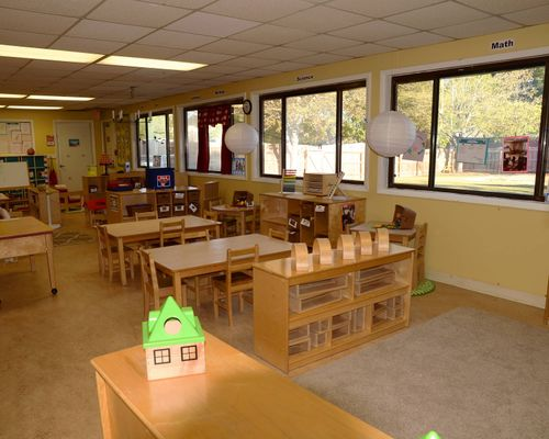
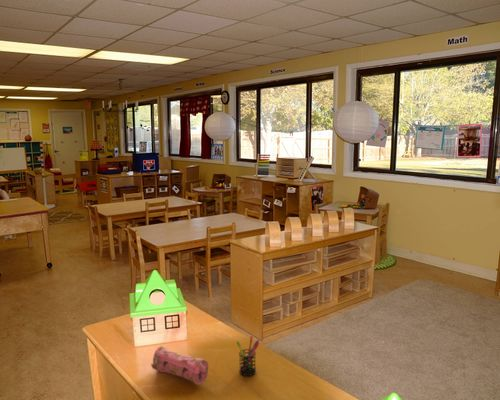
+ pencil case [150,345,209,386]
+ pen holder [236,335,260,377]
